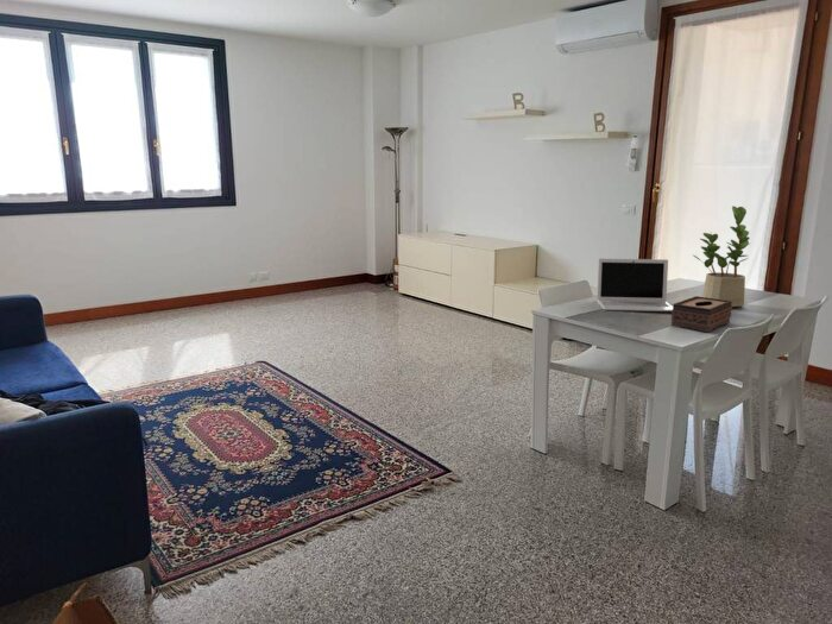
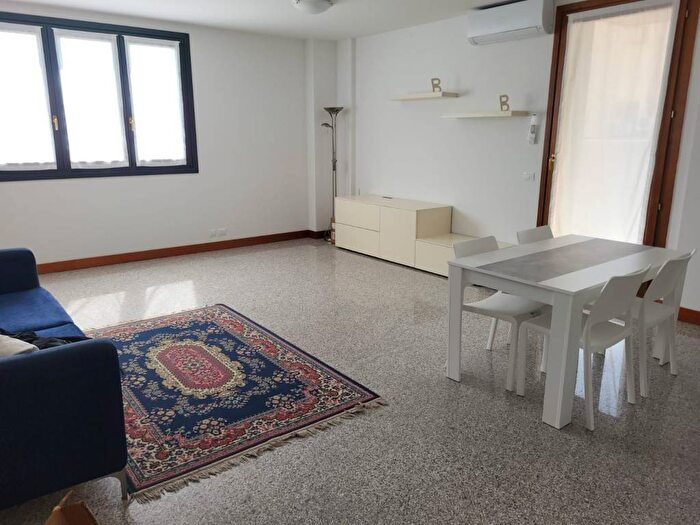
- potted plant [691,204,750,308]
- laptop [595,258,673,313]
- tissue box [670,295,733,333]
